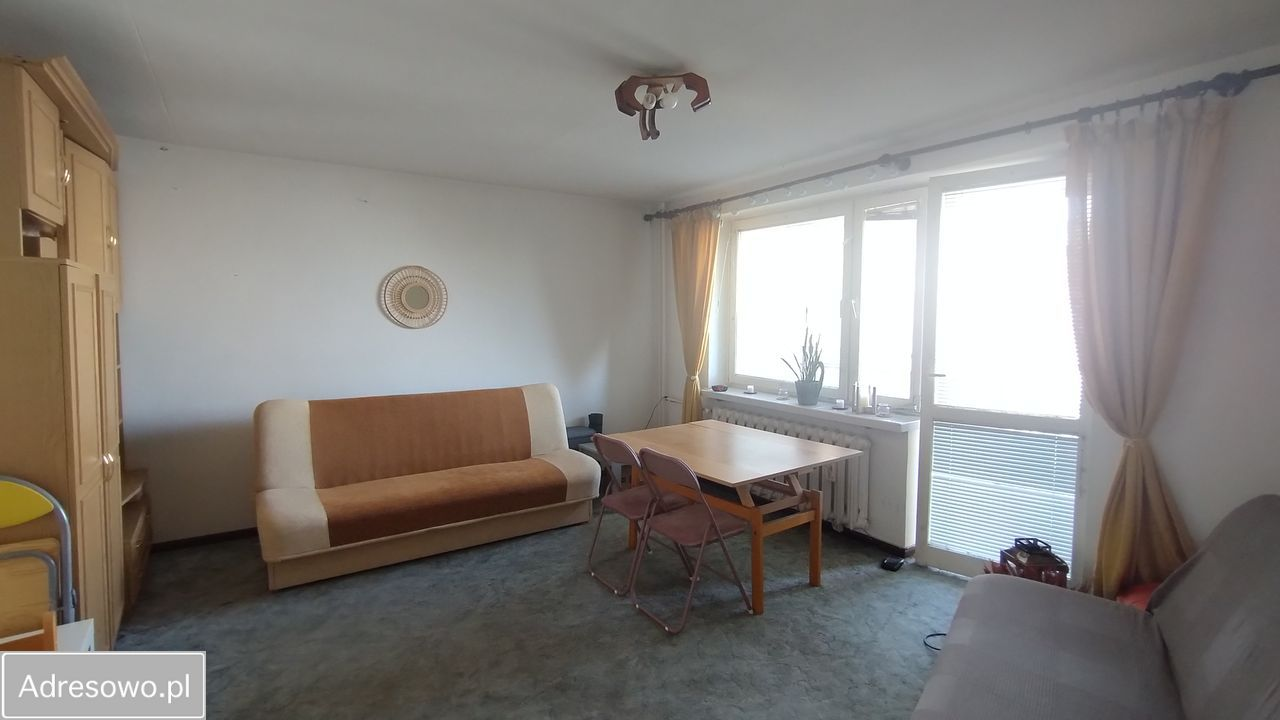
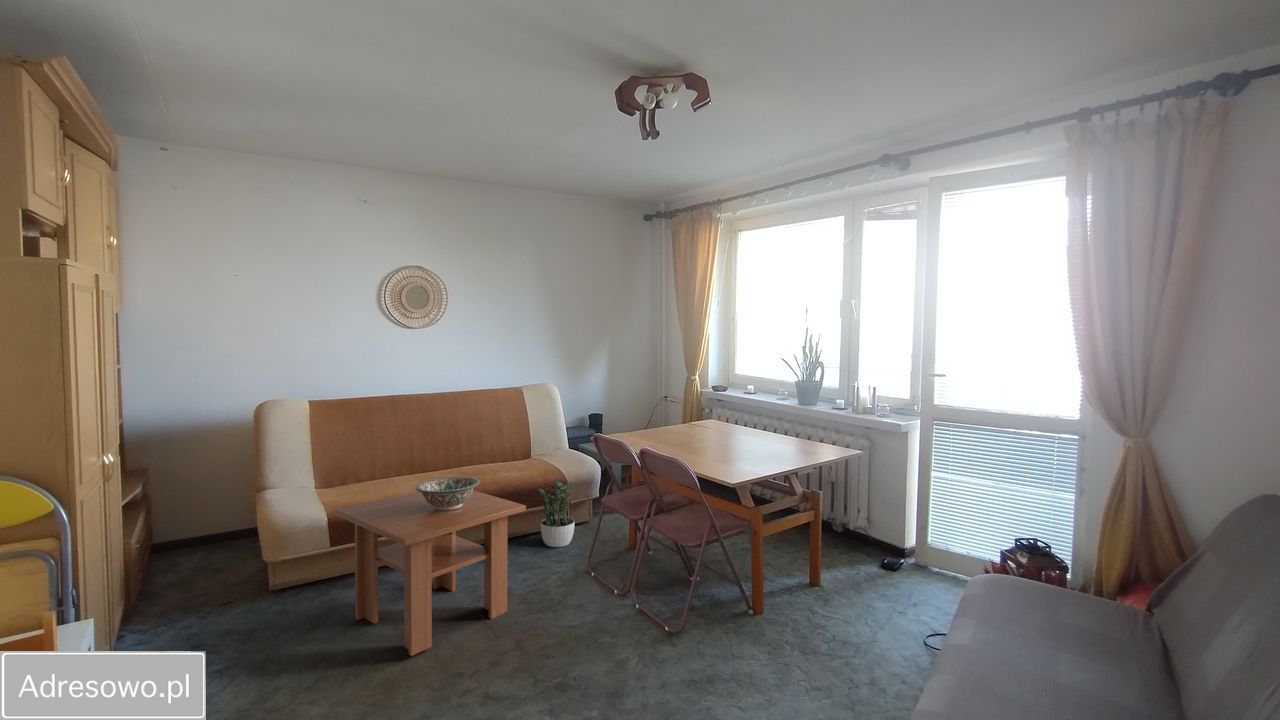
+ decorative bowl [415,476,481,510]
+ potted plant [536,479,575,548]
+ coffee table [334,489,527,657]
